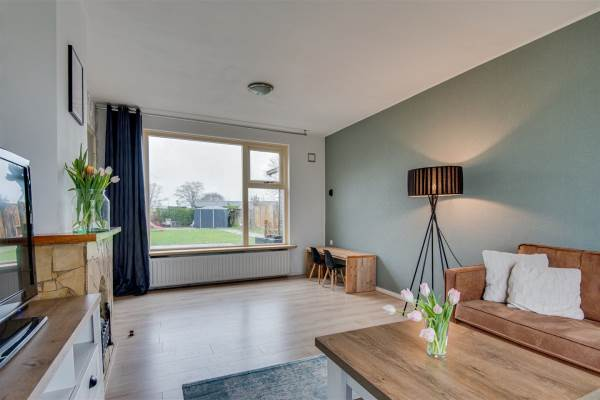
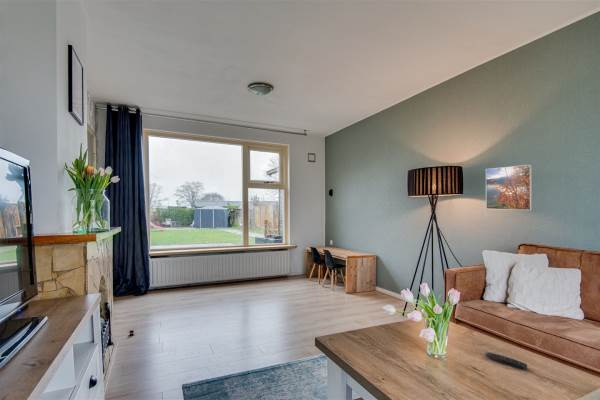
+ remote control [483,352,528,371]
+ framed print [485,164,534,211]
